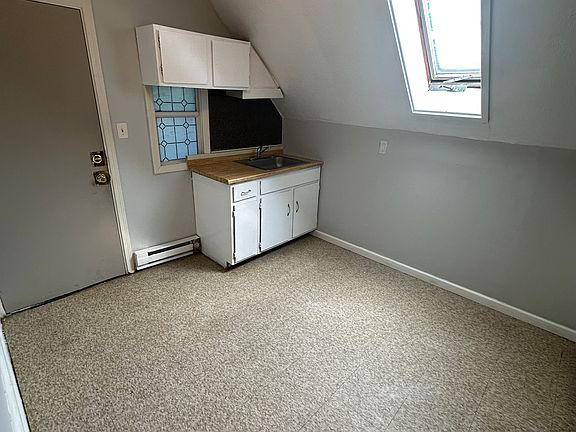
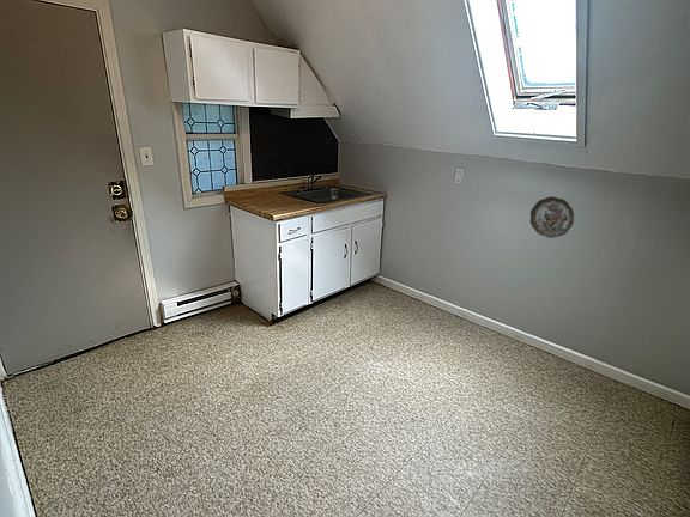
+ decorative plate [529,196,575,239]
